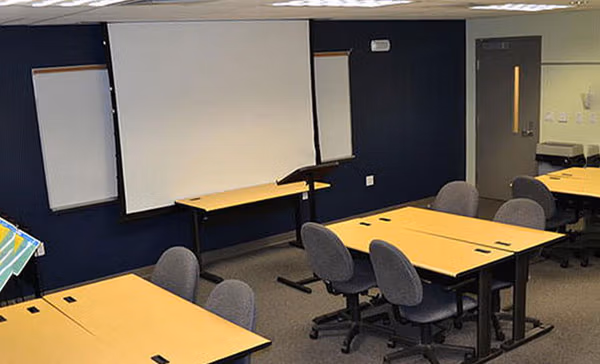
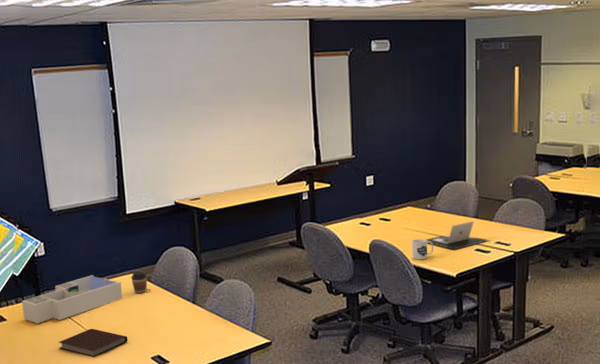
+ mug [411,238,434,260]
+ laptop [425,220,492,251]
+ desk organizer [21,274,123,324]
+ coffee cup [130,270,148,294]
+ notebook [57,328,128,358]
